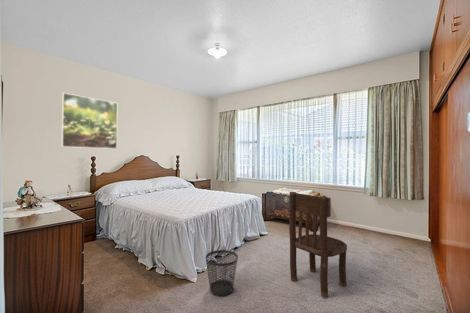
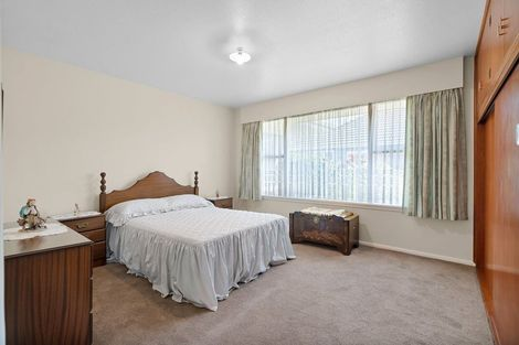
- wastebasket [204,249,239,297]
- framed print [61,92,118,150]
- chair [288,191,348,299]
